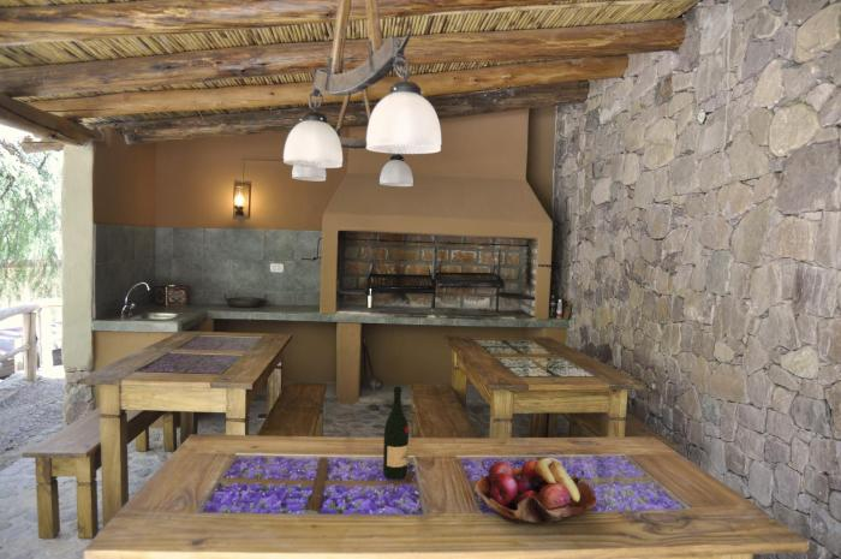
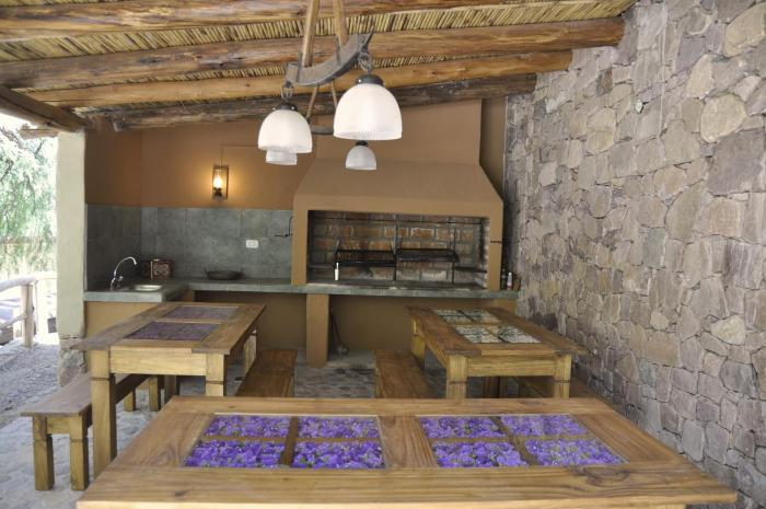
- wine bottle [382,386,419,482]
- fruit basket [473,457,600,525]
